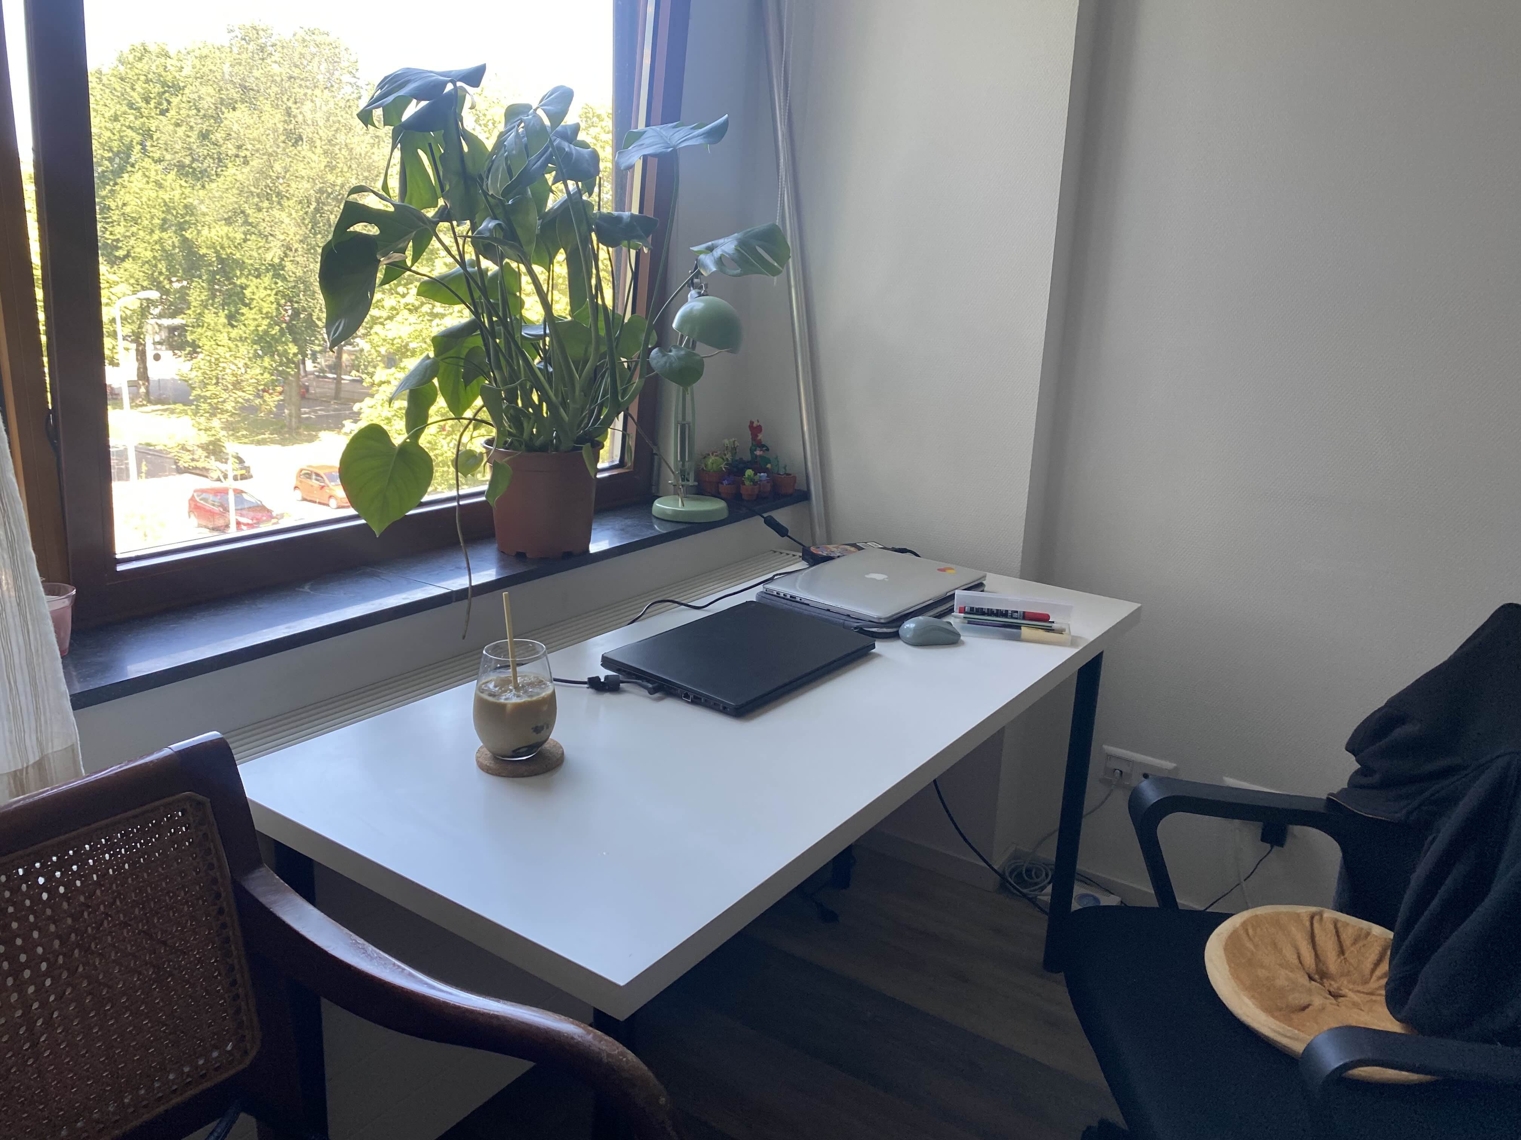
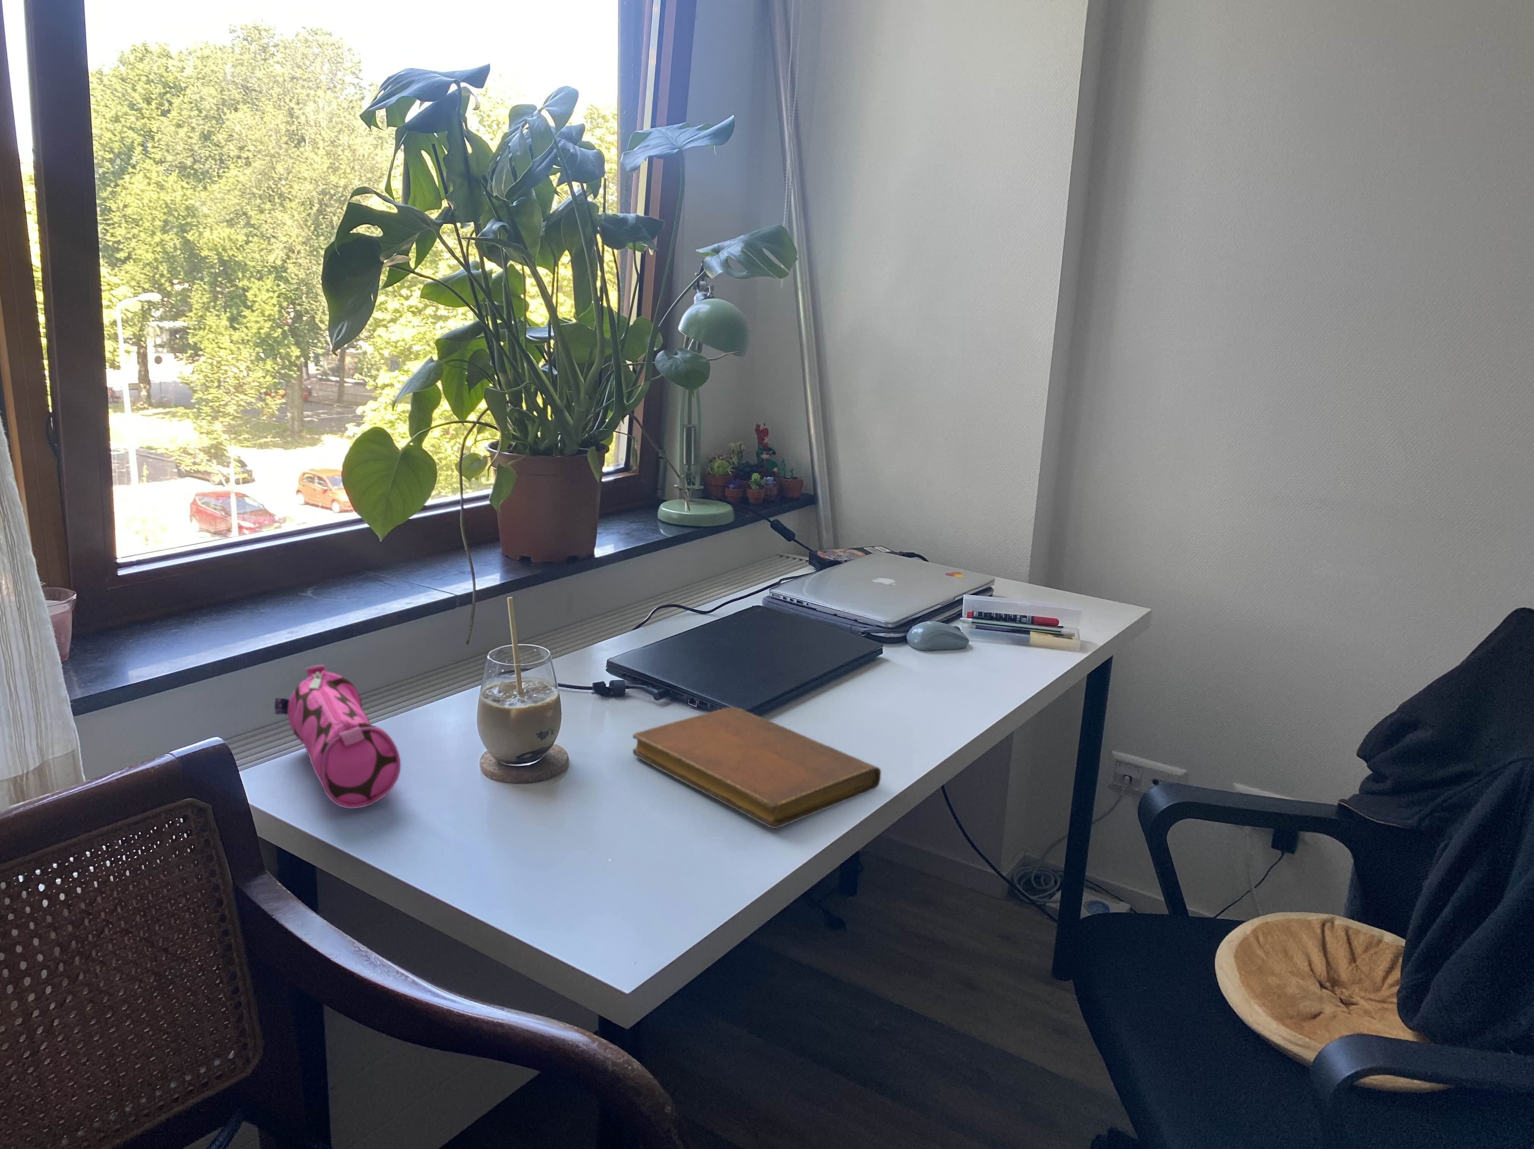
+ pencil case [274,665,401,809]
+ notebook [632,706,882,829]
